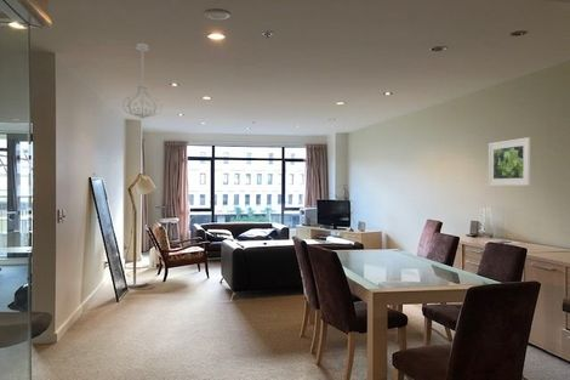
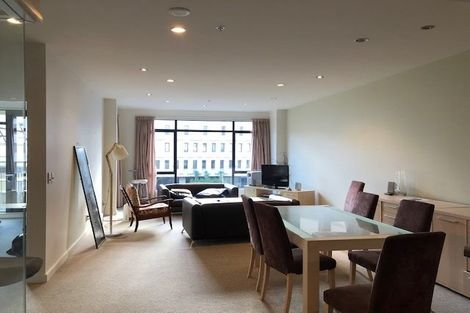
- ceiling light fixture [121,42,164,120]
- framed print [488,136,531,187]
